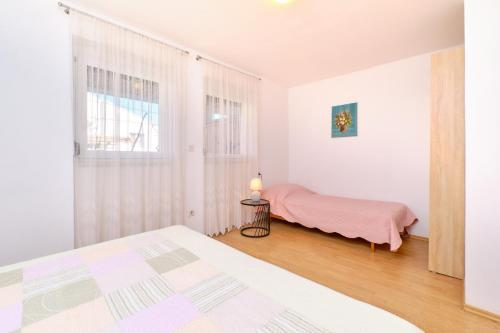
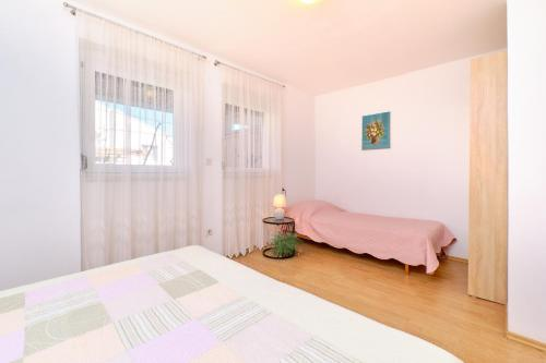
+ decorative plant [266,230,307,257]
